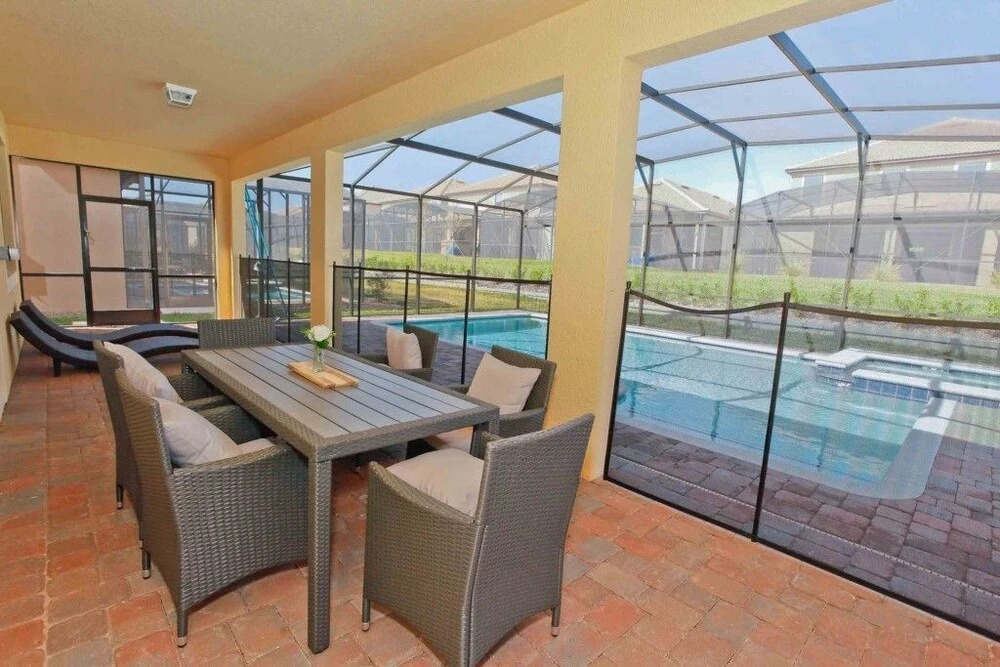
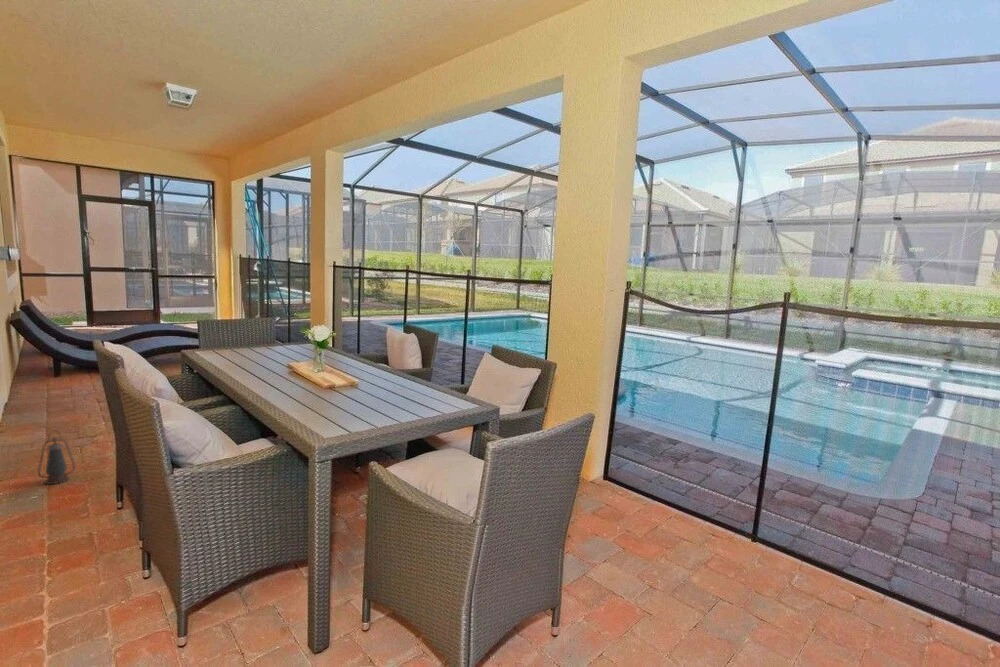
+ lantern [37,429,76,485]
